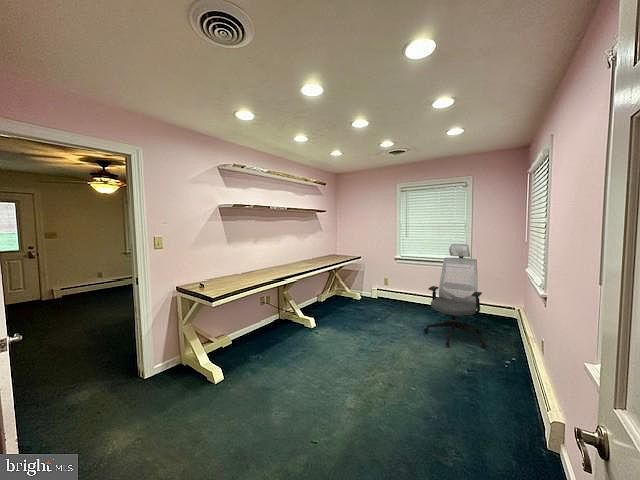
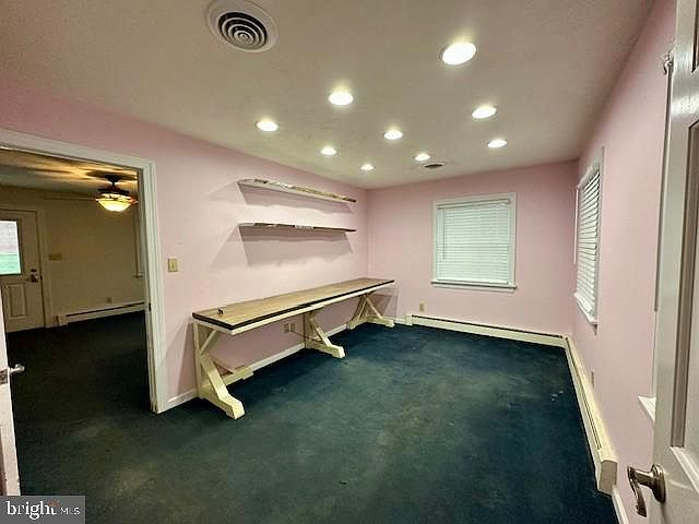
- office chair [423,243,488,348]
